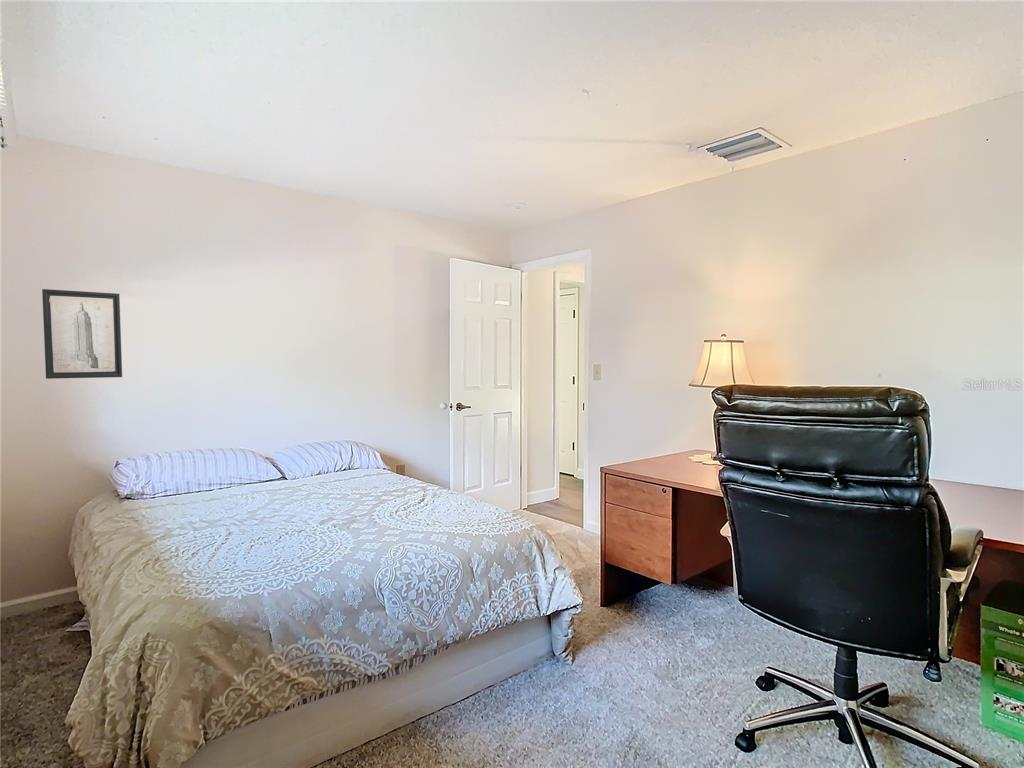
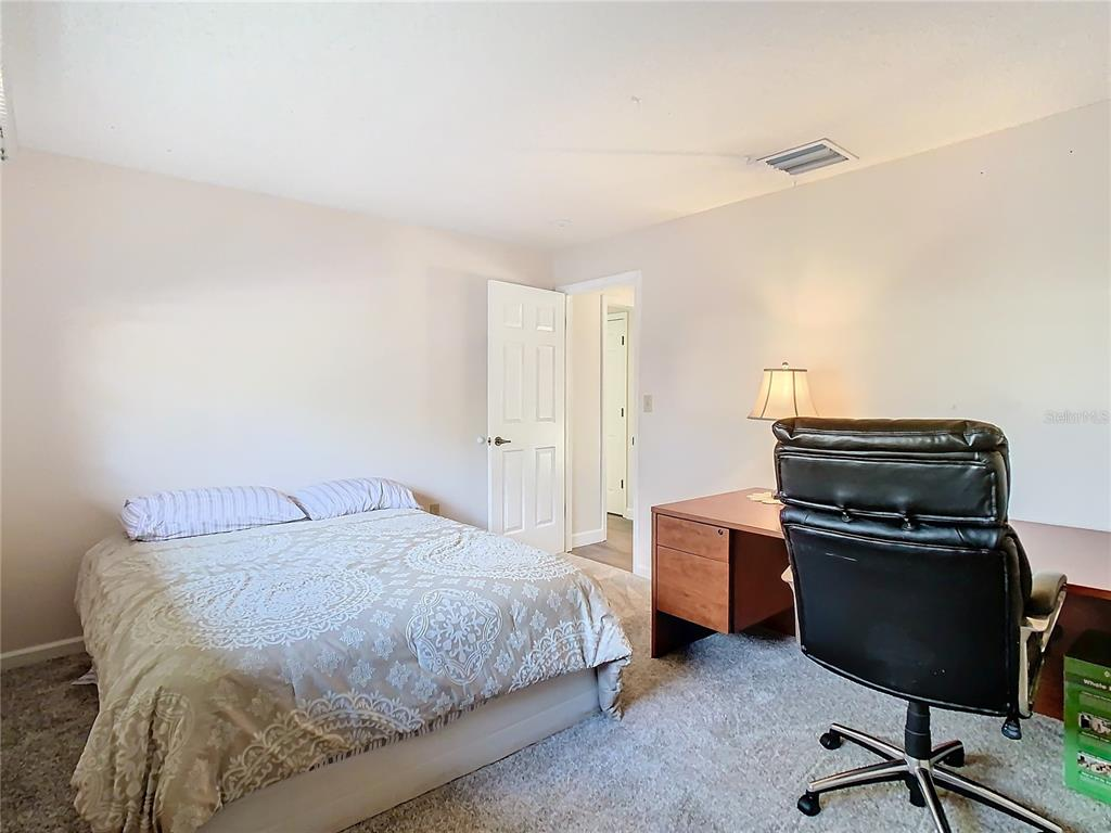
- wall art [41,288,123,380]
